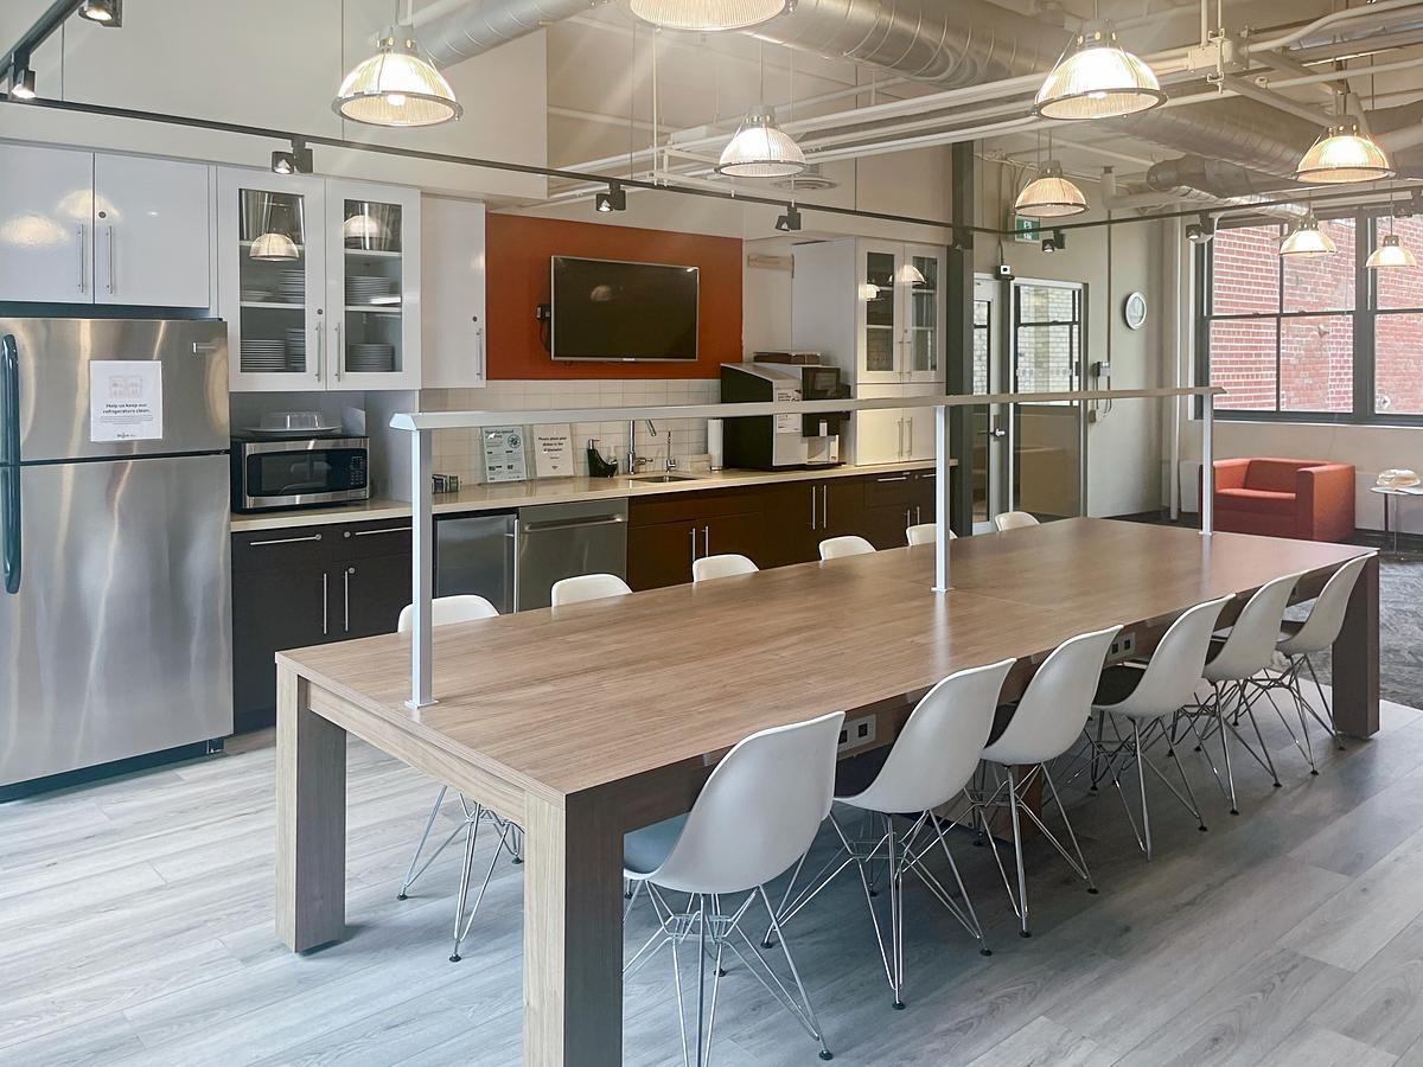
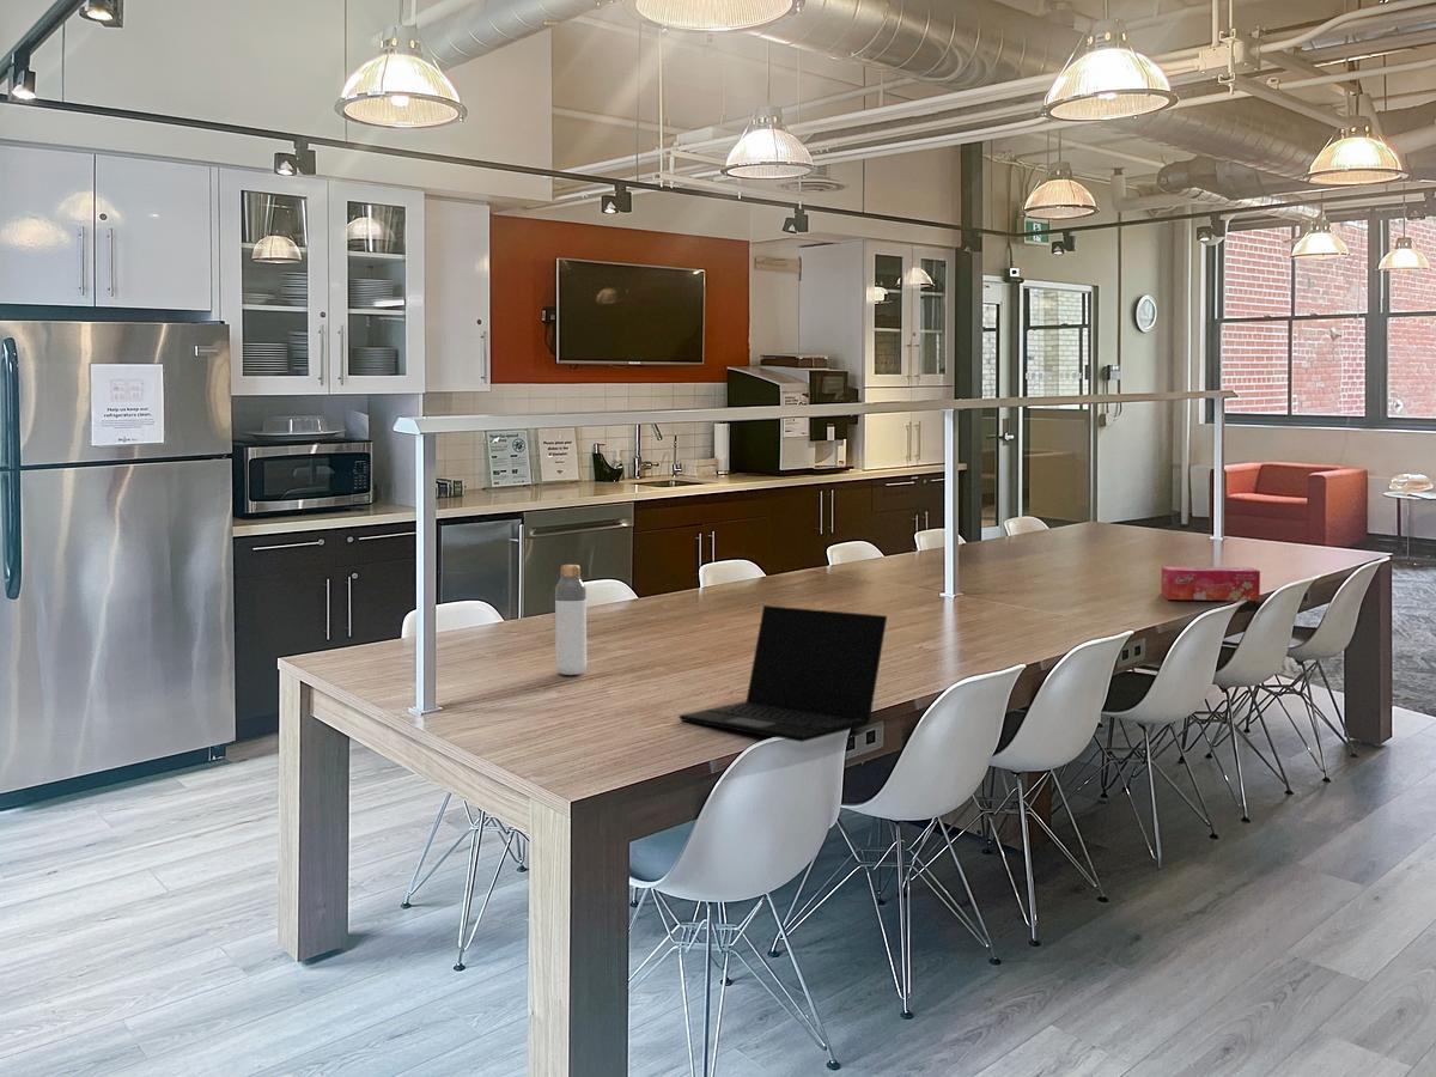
+ bottle [554,564,588,676]
+ laptop [679,604,888,743]
+ tissue box [1161,566,1261,602]
